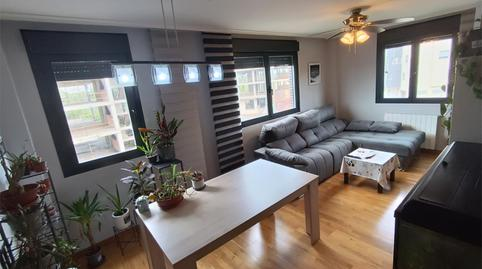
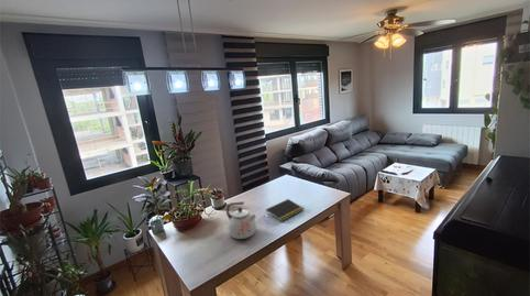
+ notepad [265,198,305,222]
+ kettle [225,201,258,240]
